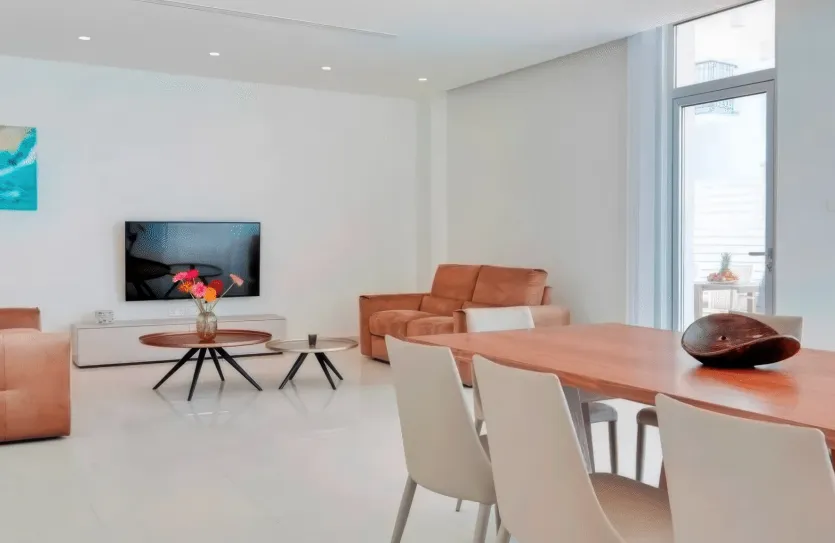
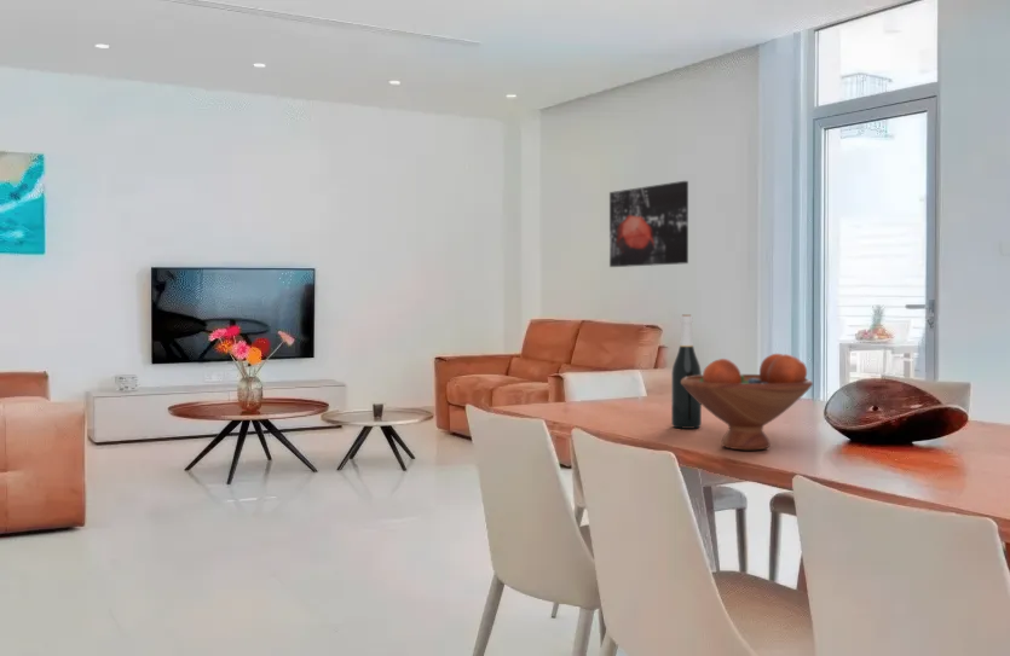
+ wall art [608,180,689,268]
+ wine bottle [670,314,703,430]
+ fruit bowl [681,353,814,451]
